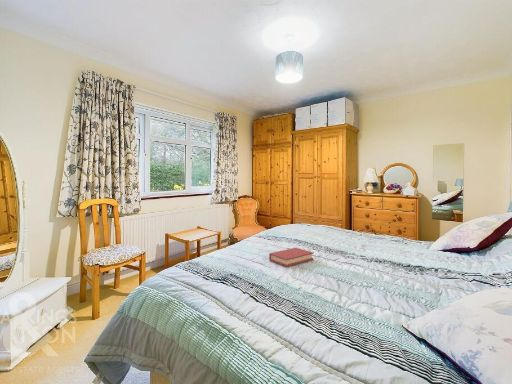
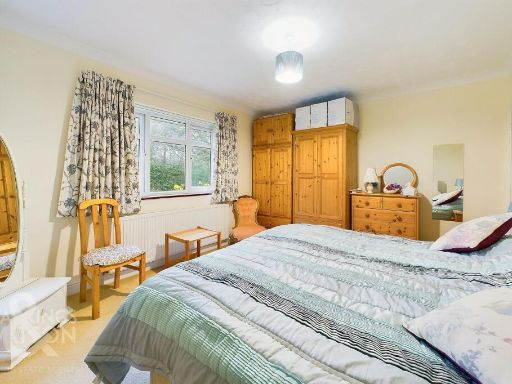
- book [268,247,314,268]
